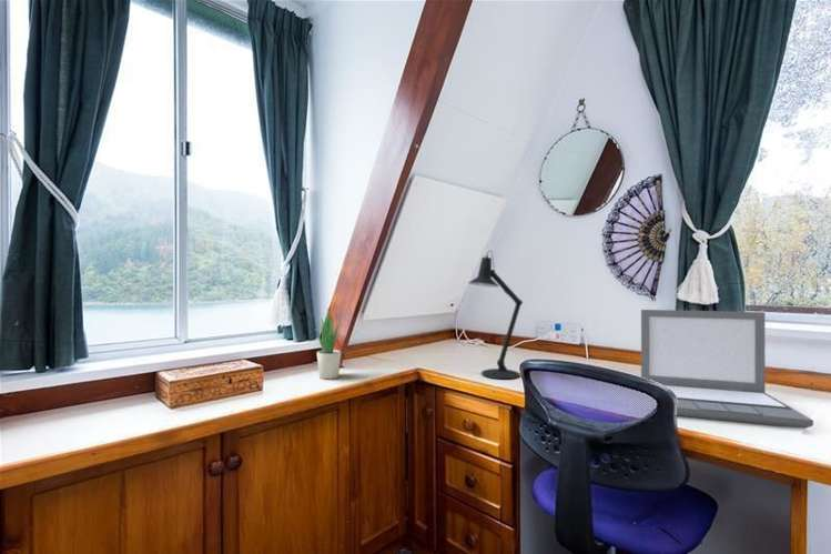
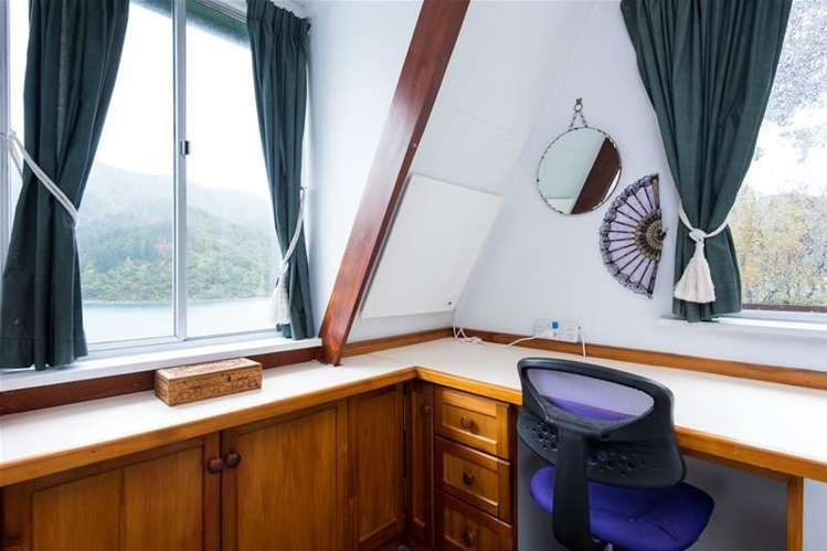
- laptop [640,309,814,430]
- desk lamp [467,250,524,380]
- potted plant [314,308,342,380]
